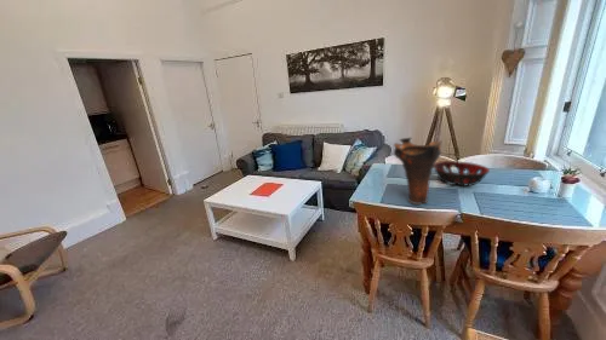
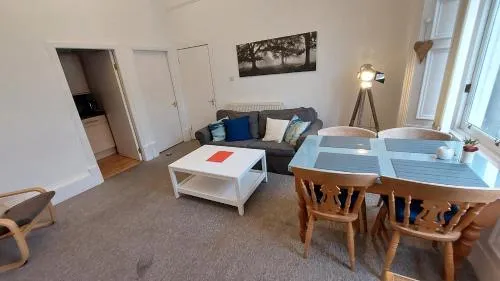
- decorative bowl [433,160,491,188]
- vase [393,136,442,206]
